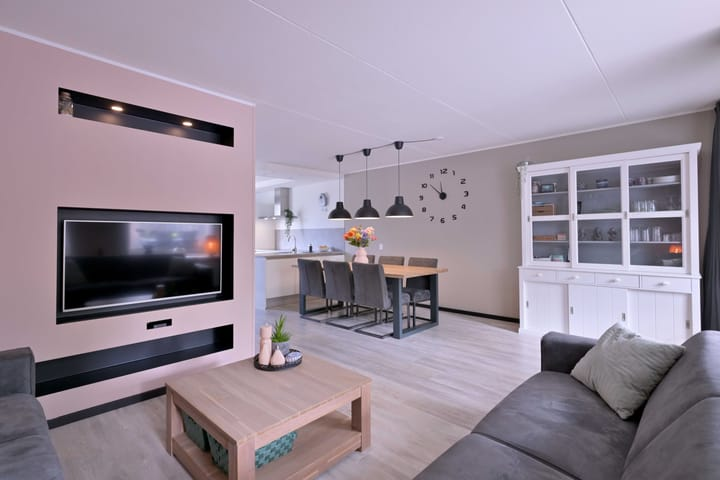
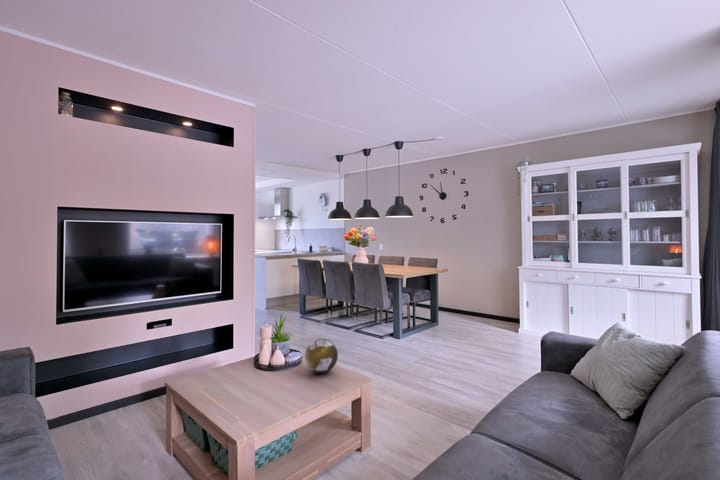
+ decorative orb [304,338,339,374]
